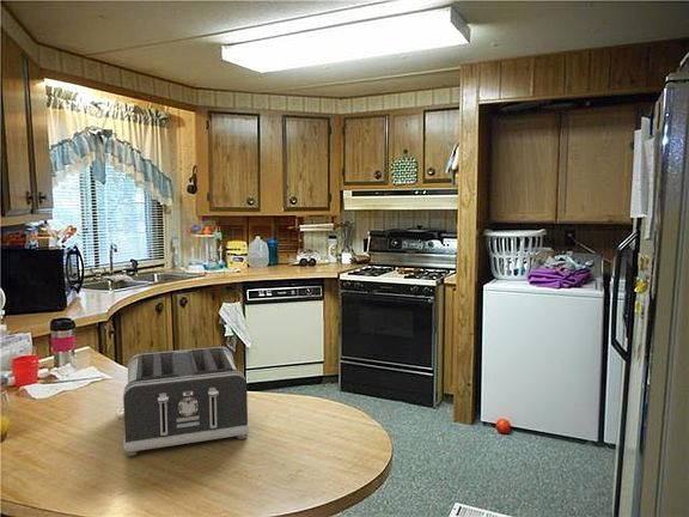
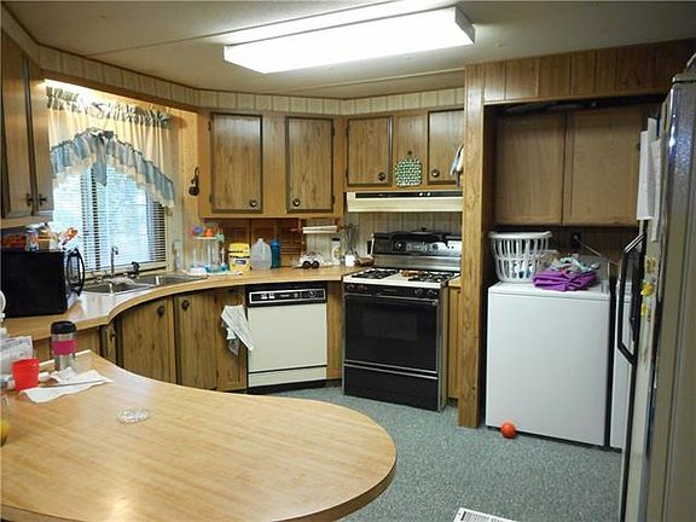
- toaster [122,345,250,457]
